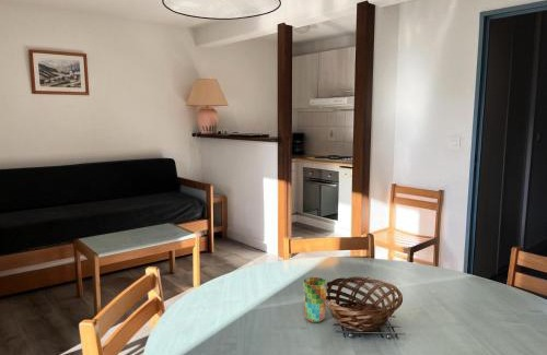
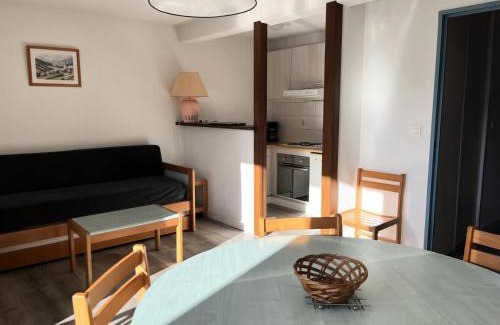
- cup [302,276,328,323]
